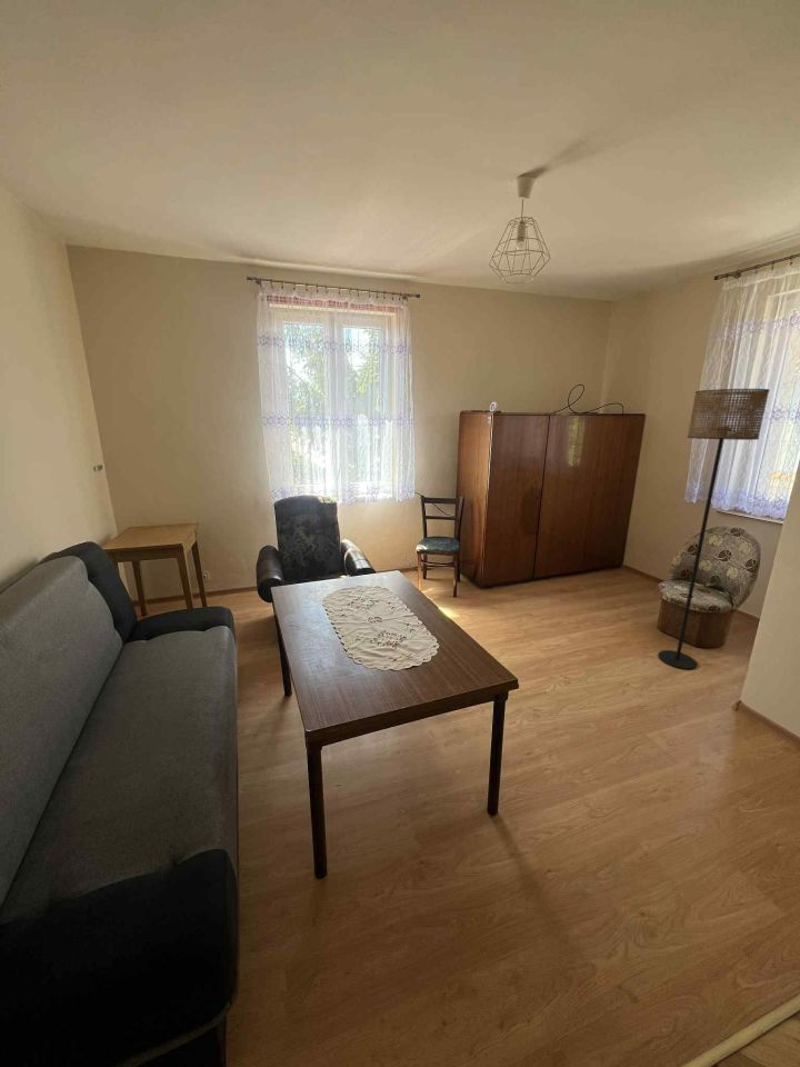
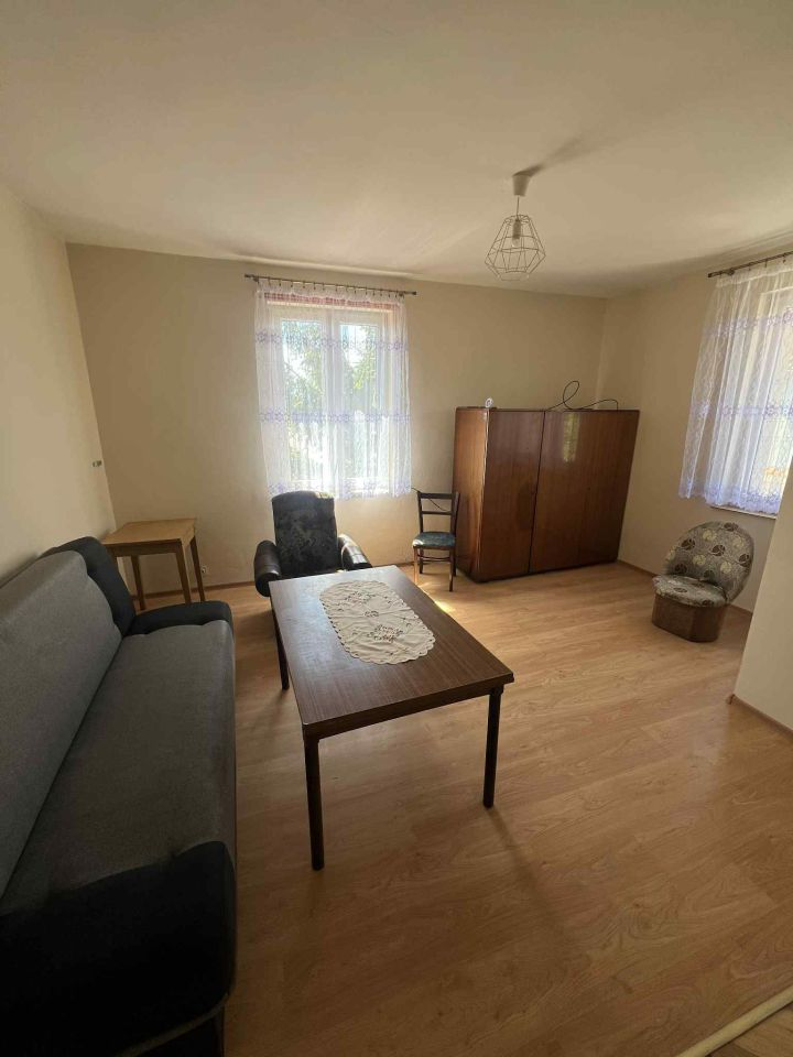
- floor lamp [657,388,771,670]
